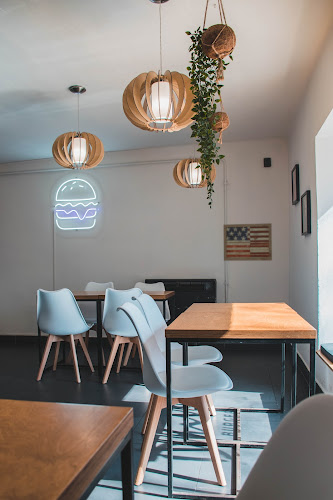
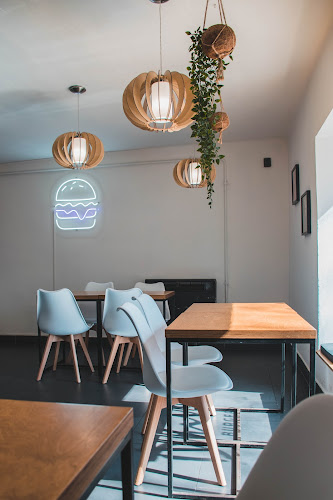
- wall art [223,222,273,262]
